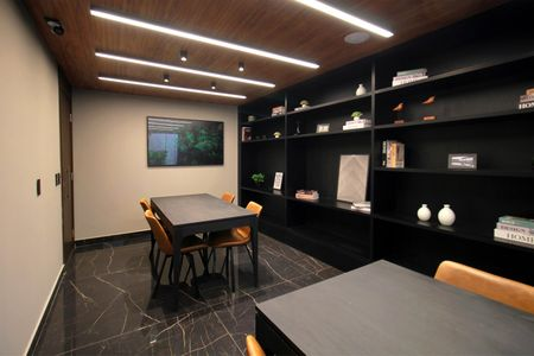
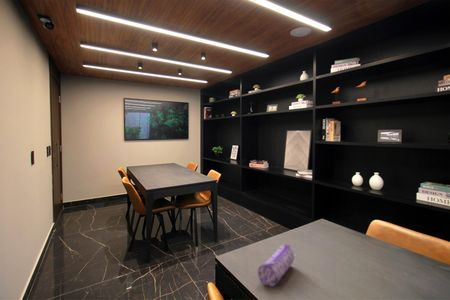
+ pencil case [257,243,295,288]
